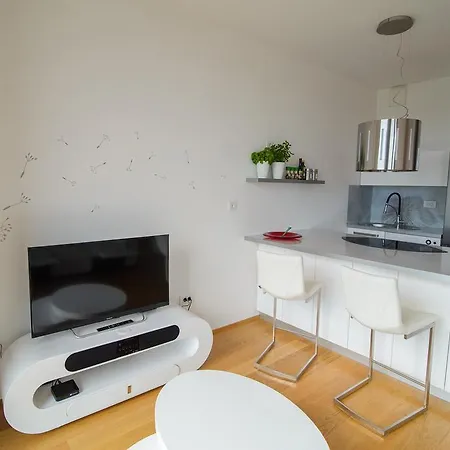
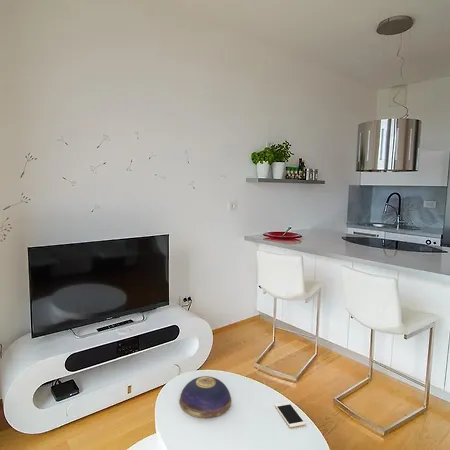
+ cell phone [274,401,307,428]
+ decorative bowl [179,375,232,419]
